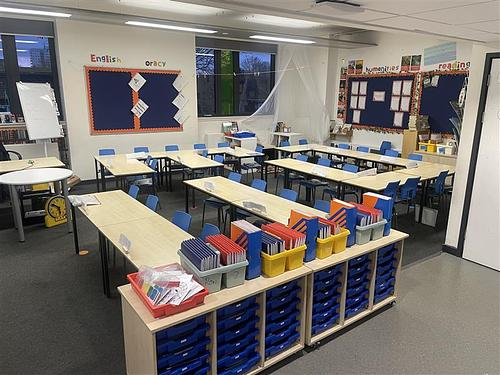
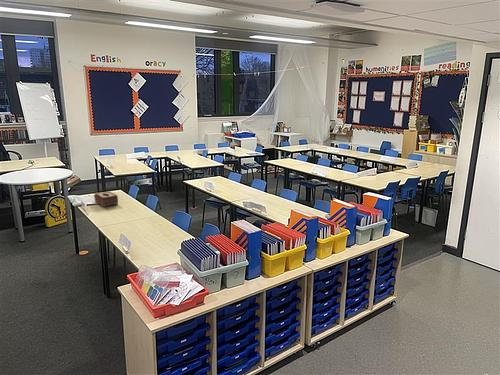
+ tissue box [93,190,119,208]
